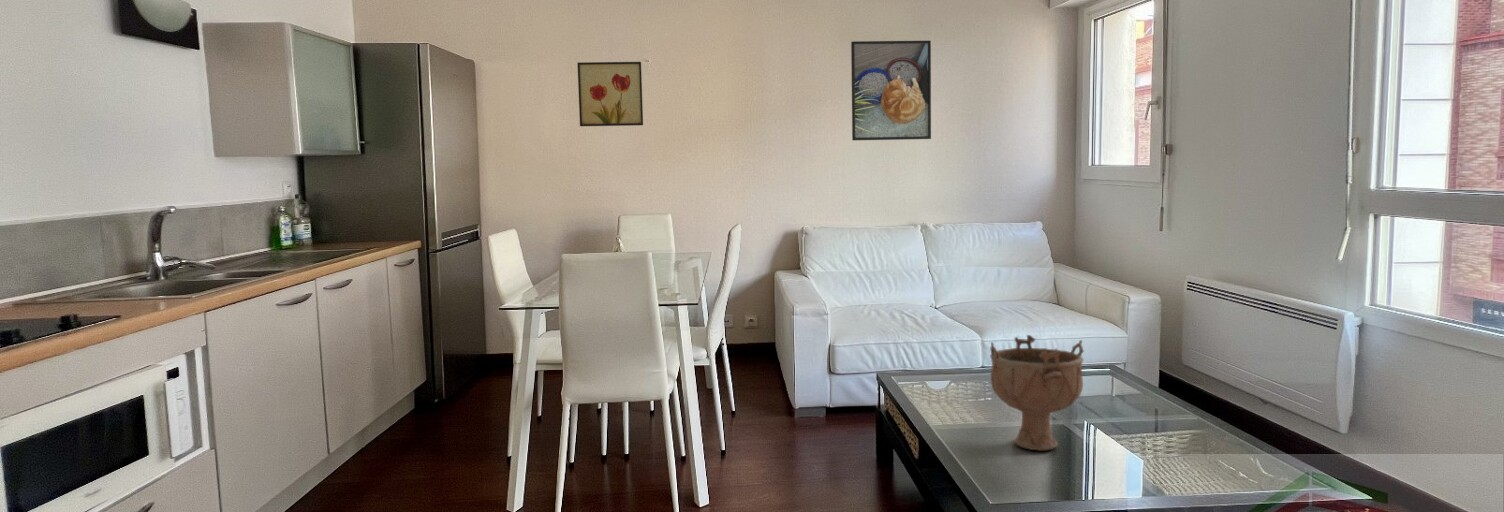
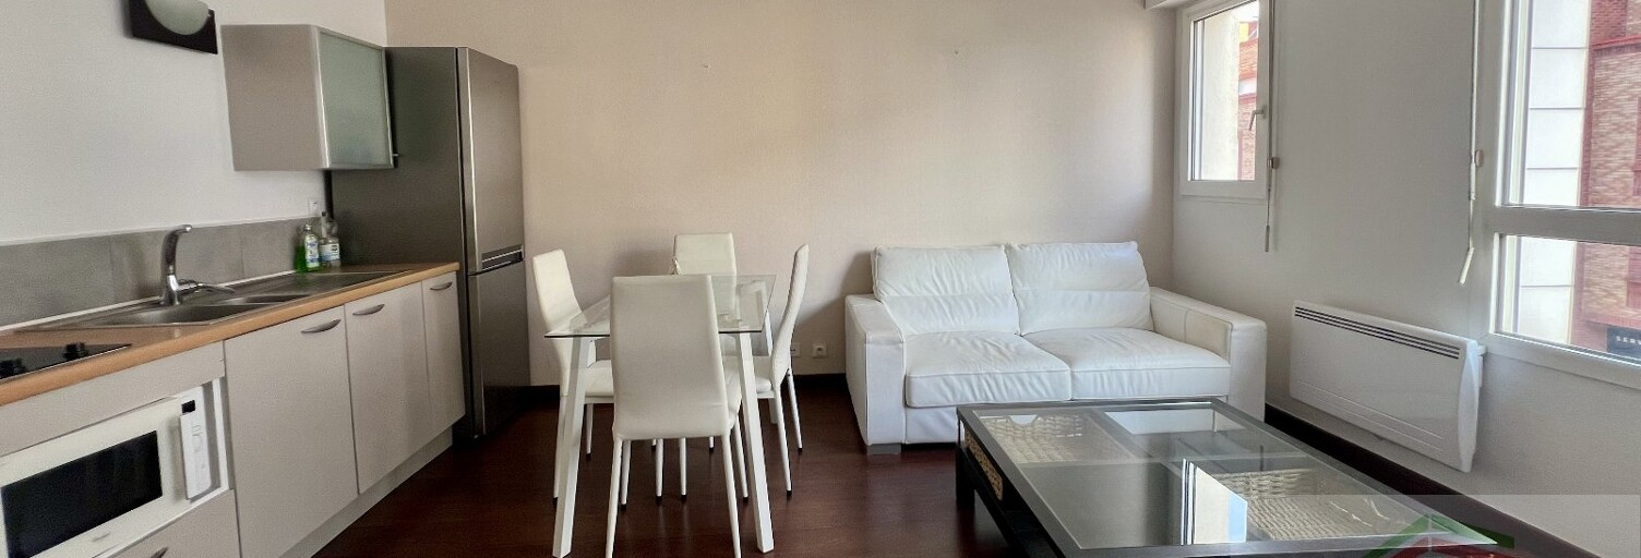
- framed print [850,40,932,141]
- decorative bowl [989,334,1085,452]
- wall art [576,61,644,127]
